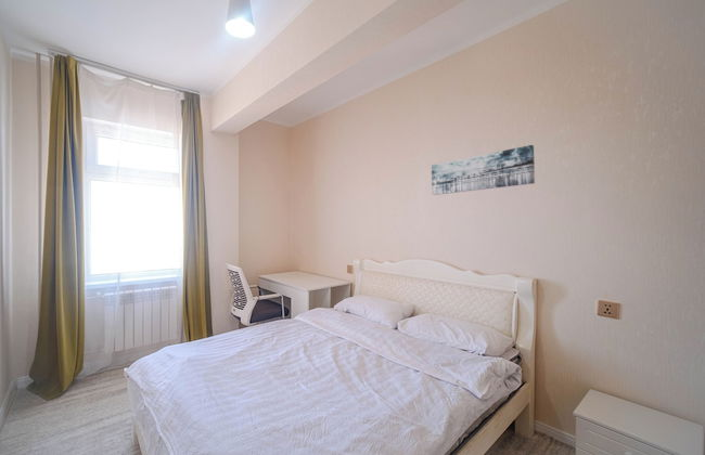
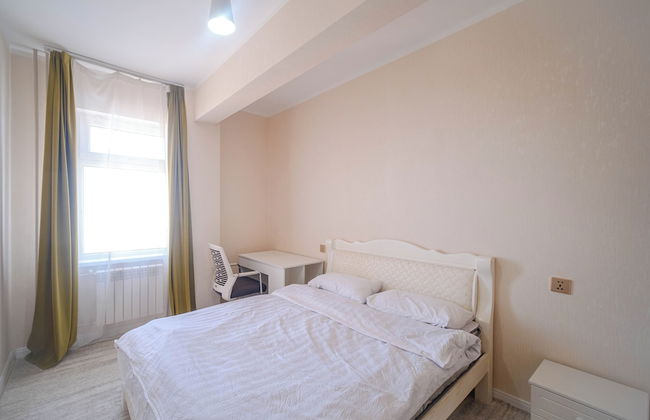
- wall art [431,144,536,196]
